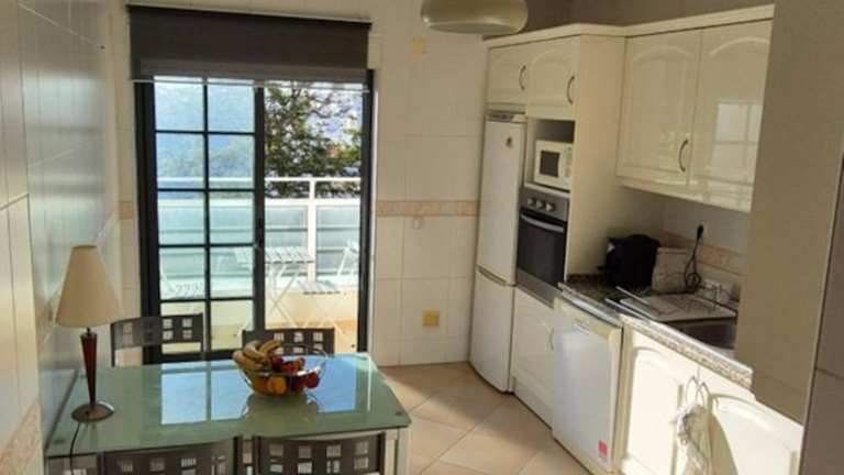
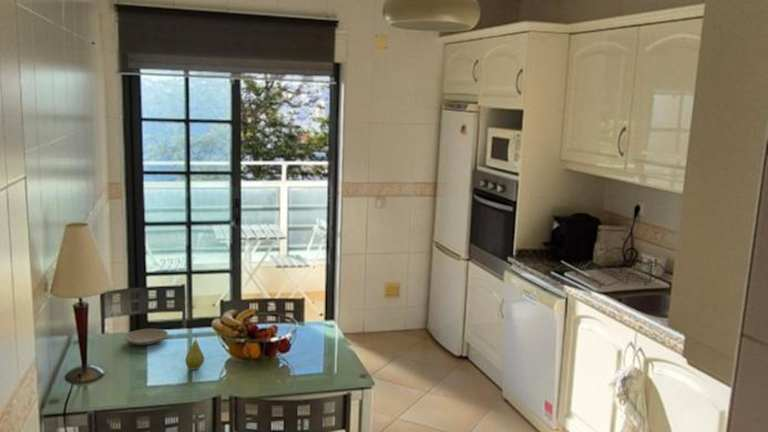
+ fruit [184,334,205,371]
+ plate [124,328,169,346]
